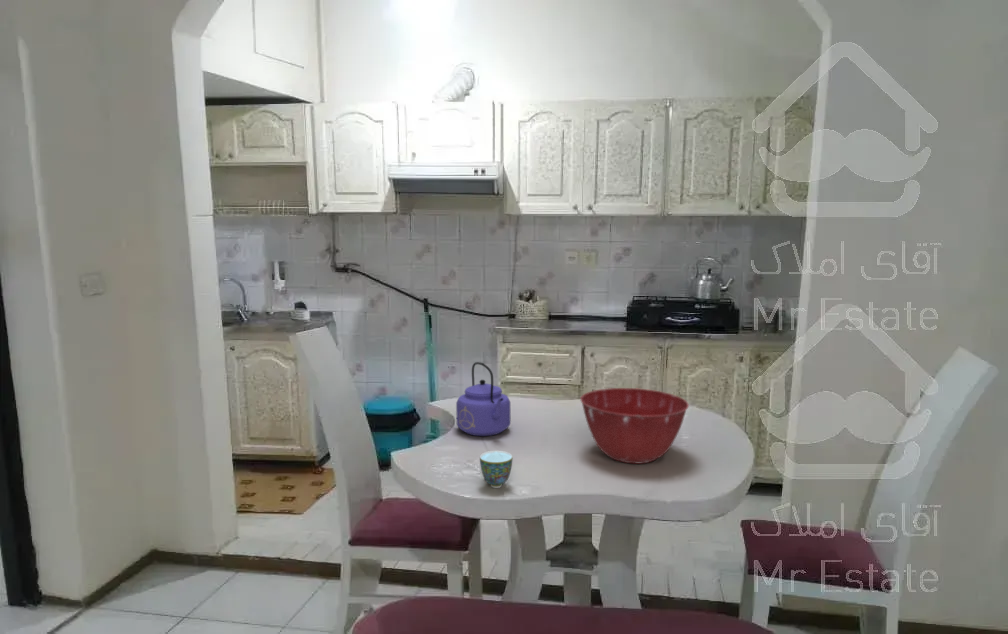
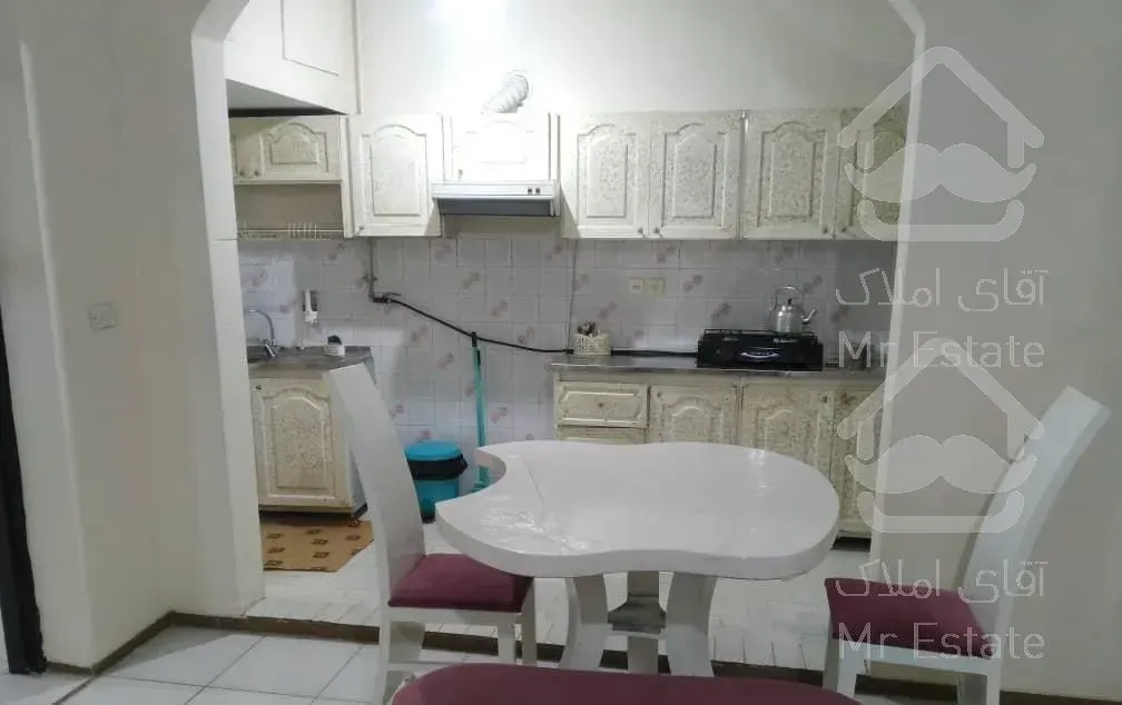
- kettle [455,361,512,437]
- teacup [479,450,514,489]
- mixing bowl [579,387,690,464]
